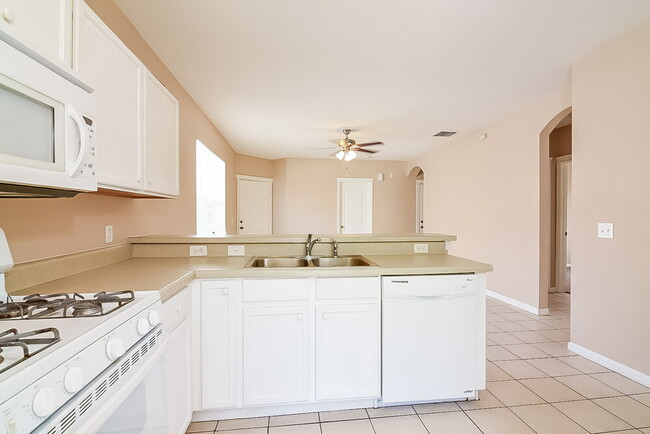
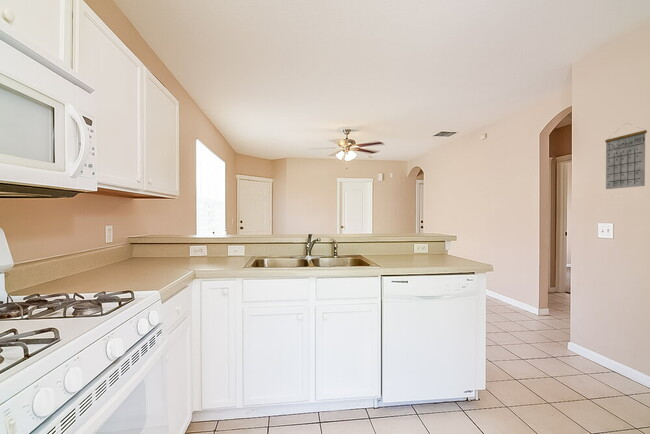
+ calendar [604,122,648,190]
